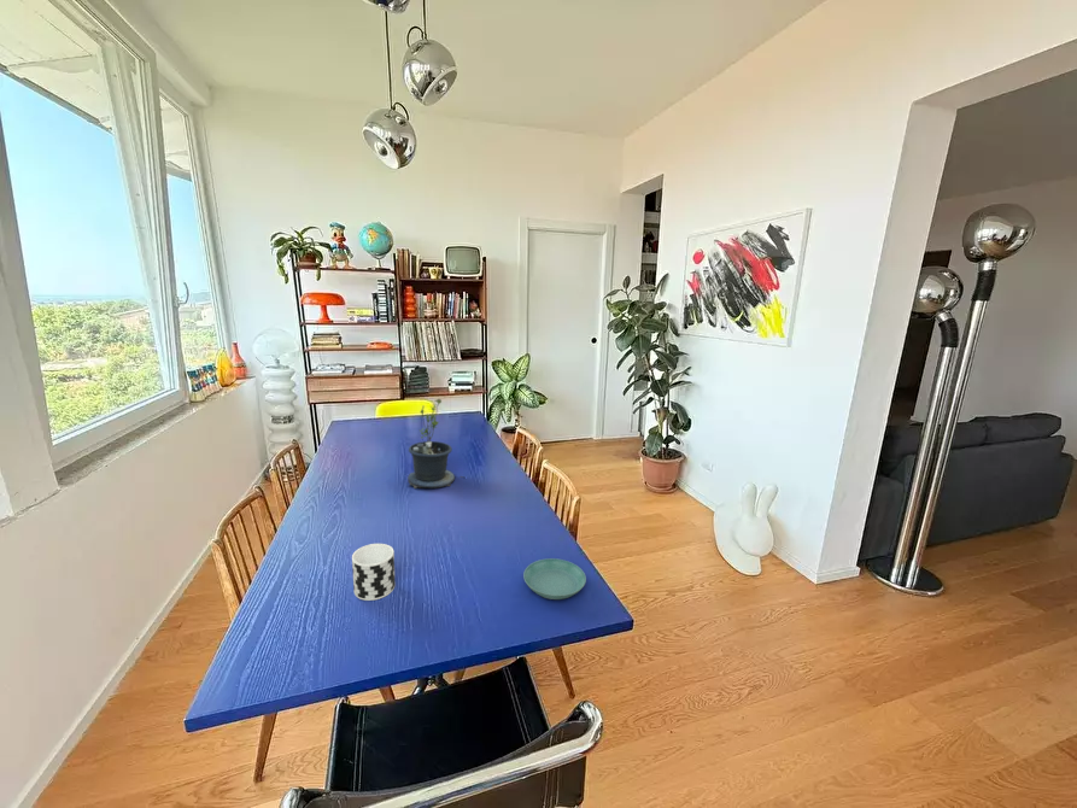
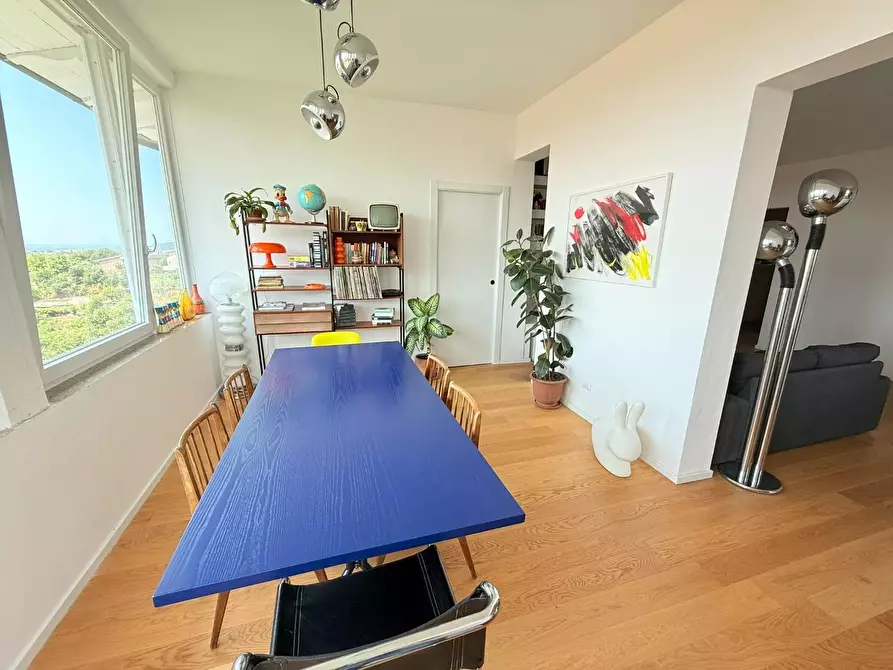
- potted plant [406,398,464,490]
- saucer [522,557,587,601]
- cup [351,543,396,602]
